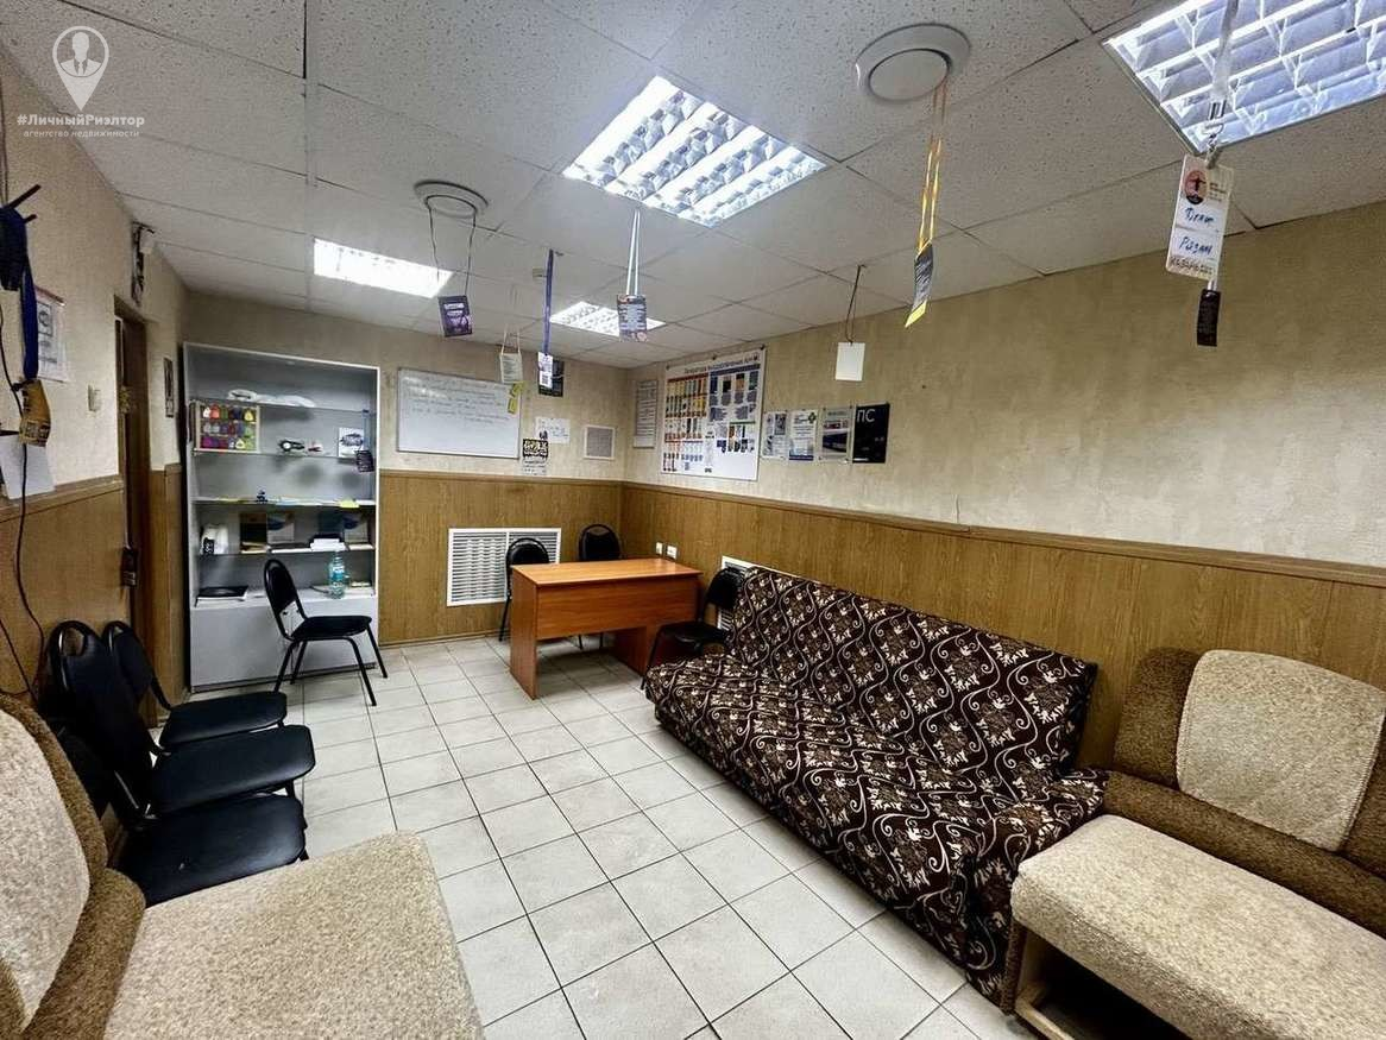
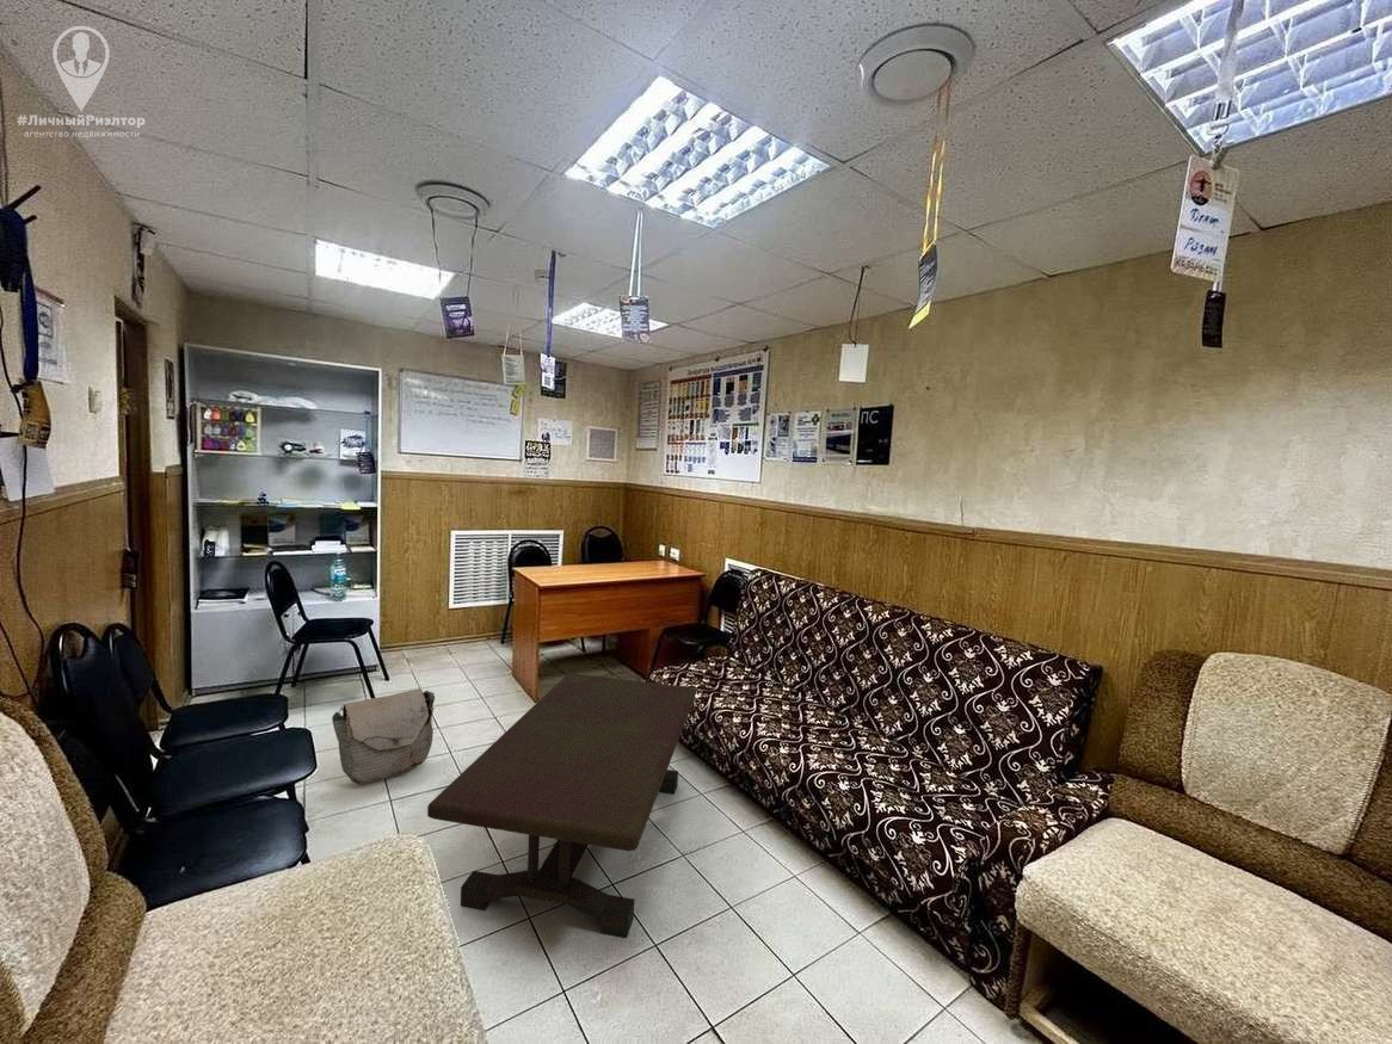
+ coffee table [426,672,697,939]
+ bag [331,687,436,786]
